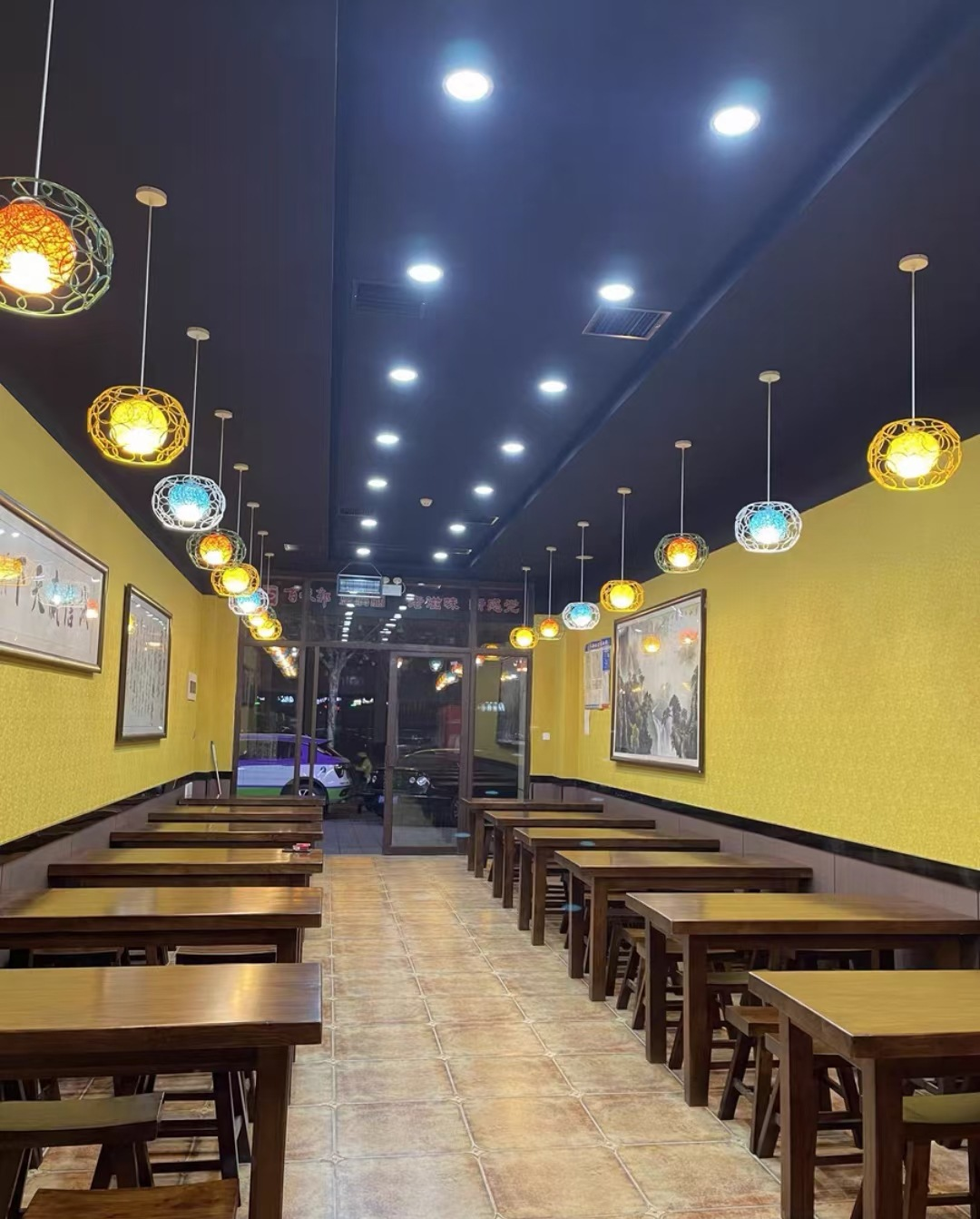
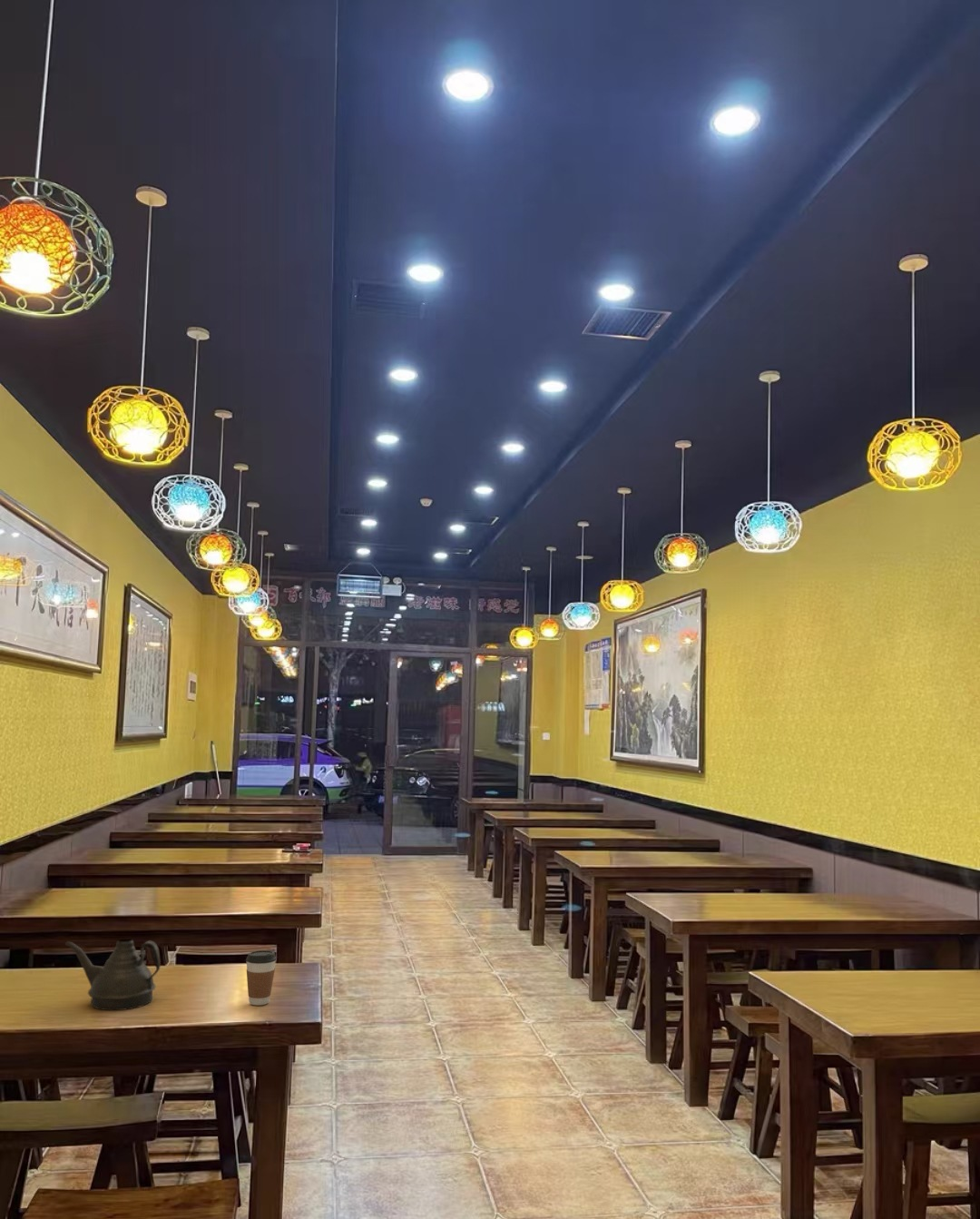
+ teapot [64,939,162,1011]
+ coffee cup [245,949,277,1007]
